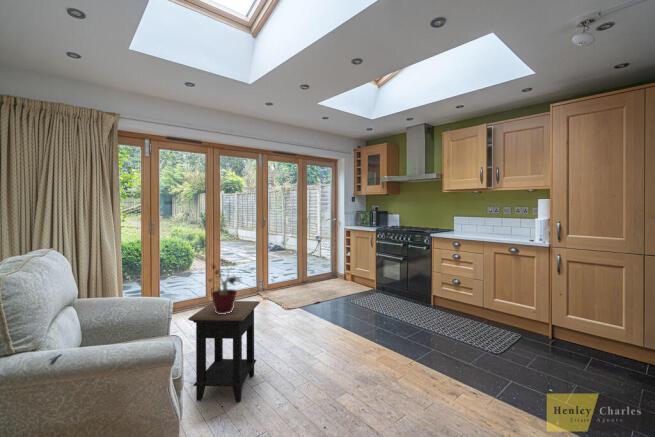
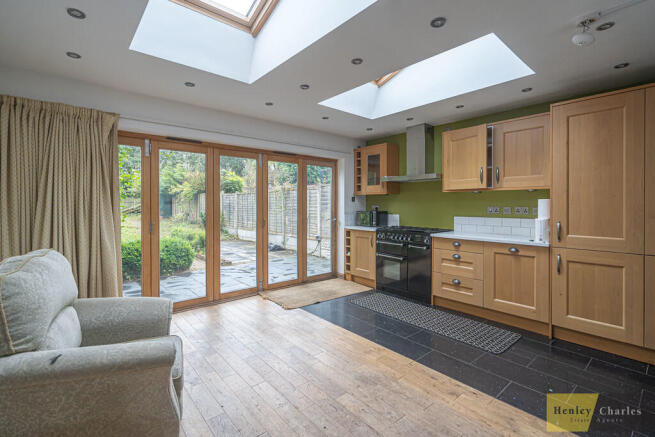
- side table [187,300,261,403]
- potted plant [207,258,242,314]
